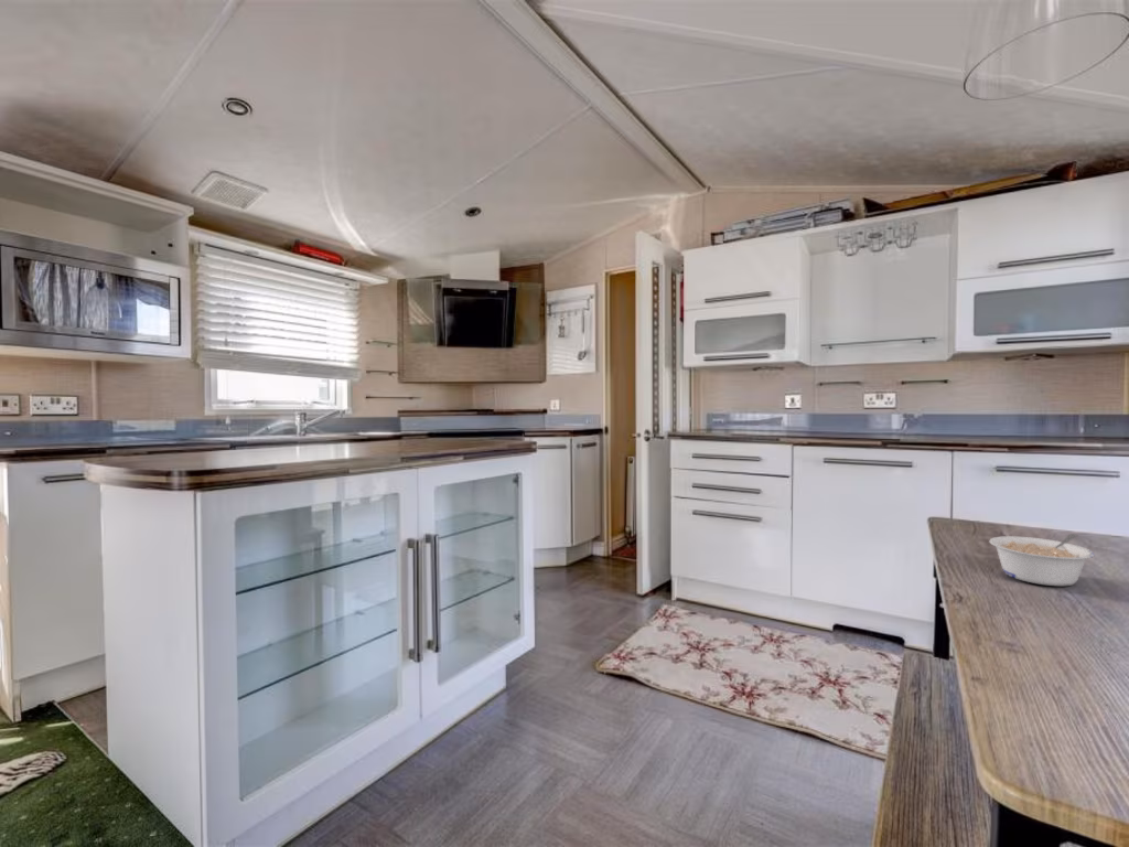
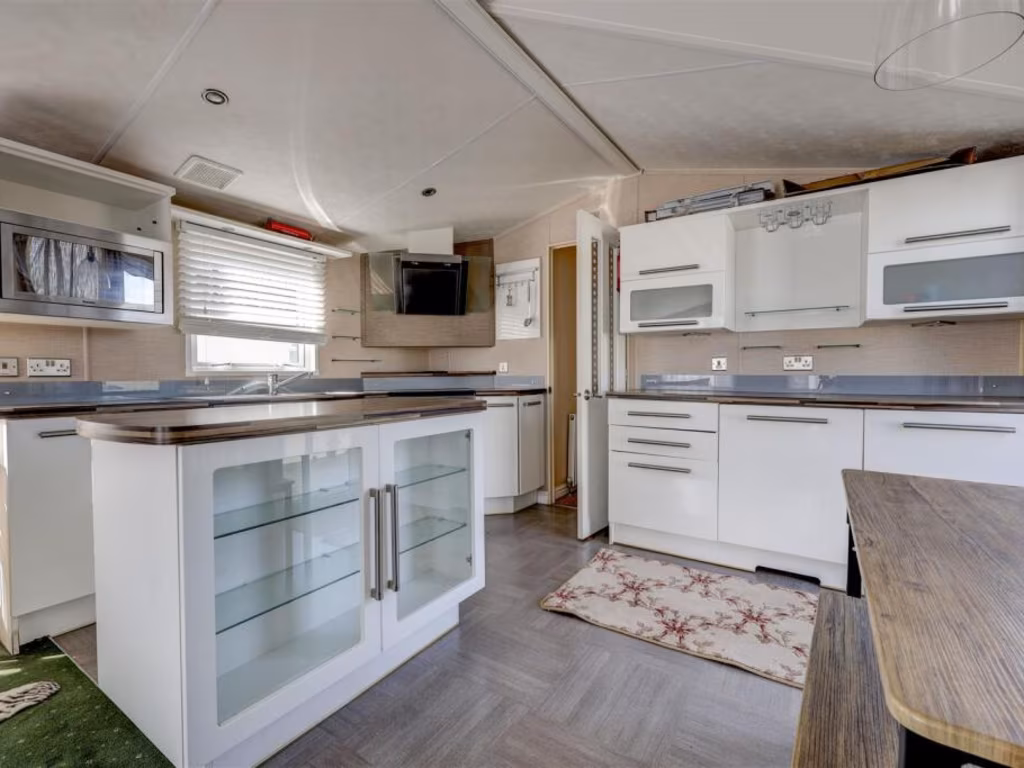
- legume [988,533,1096,587]
